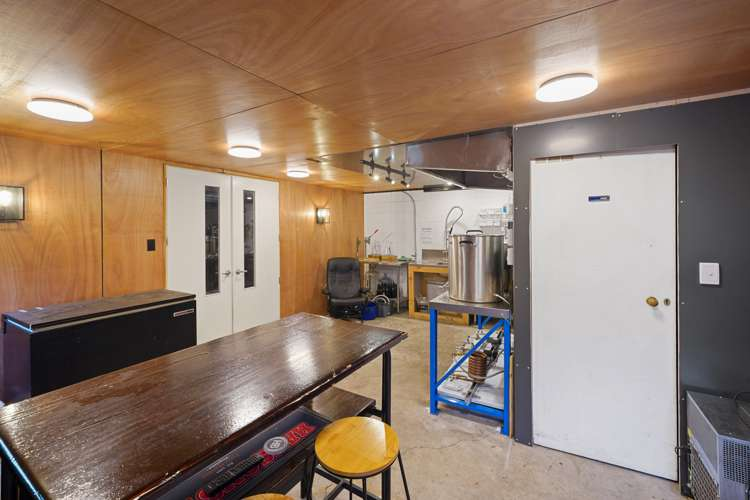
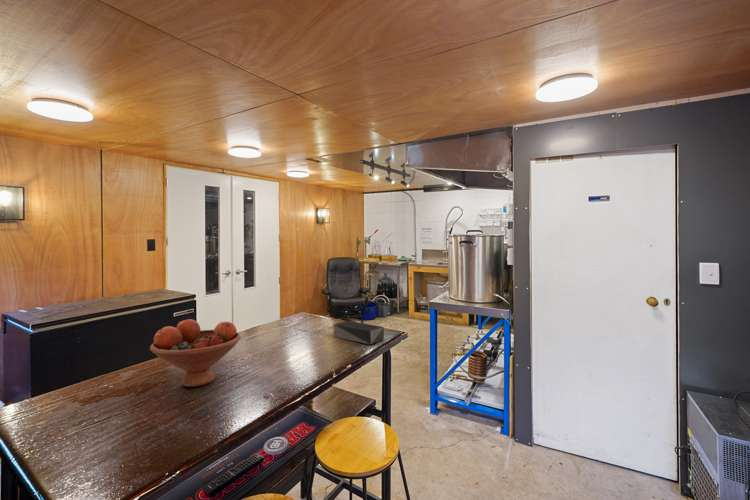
+ fruit bowl [149,318,242,388]
+ speaker [333,320,385,346]
